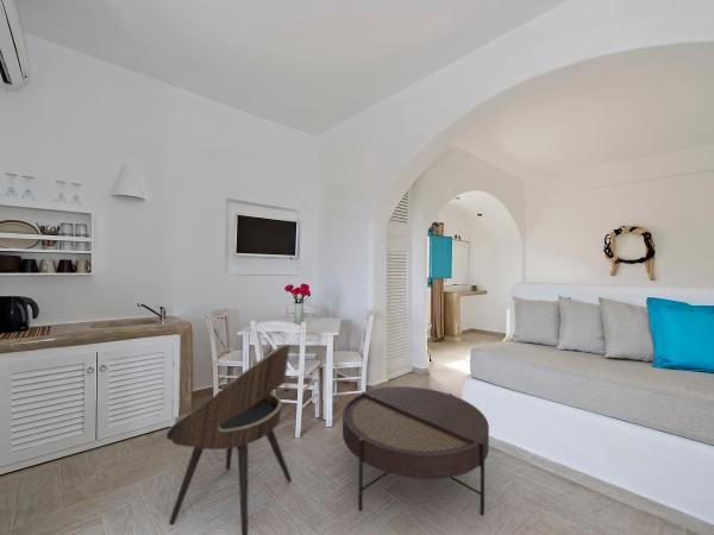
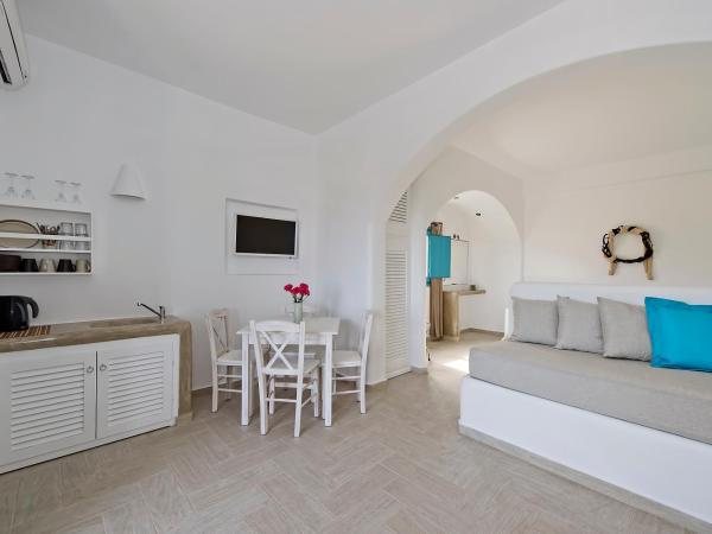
- coffee table [342,385,490,517]
- dining chair [165,344,293,535]
